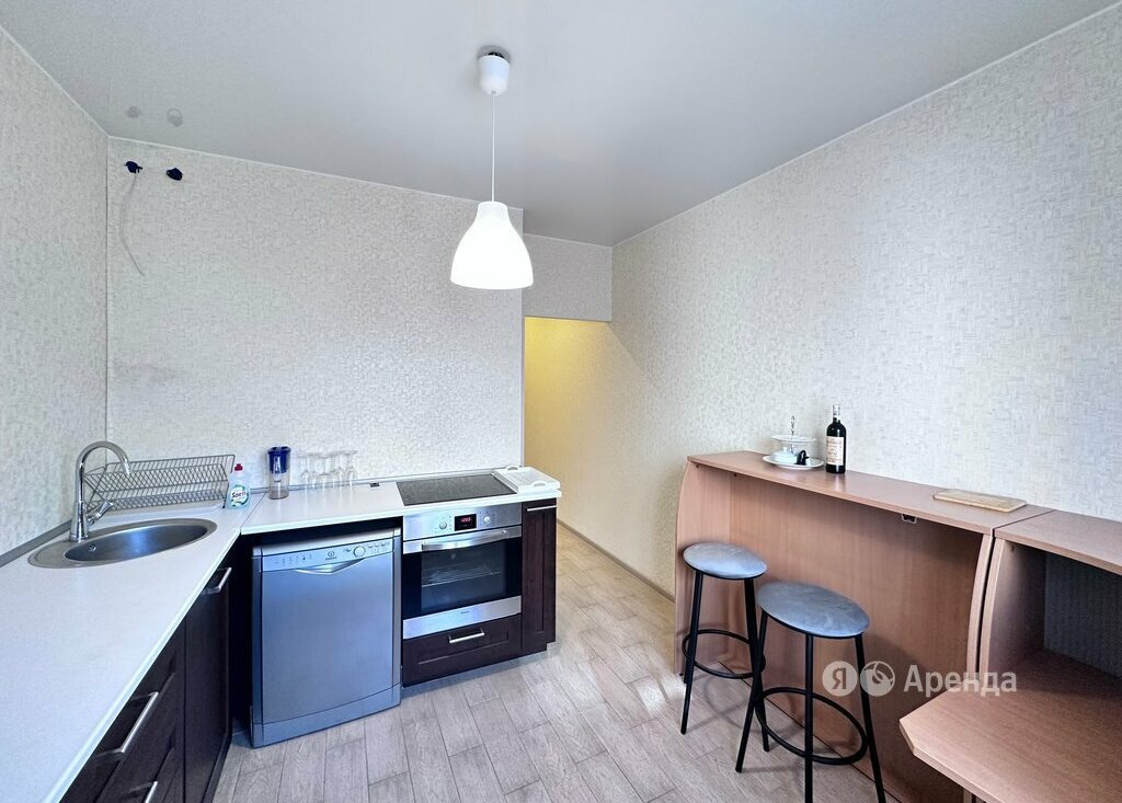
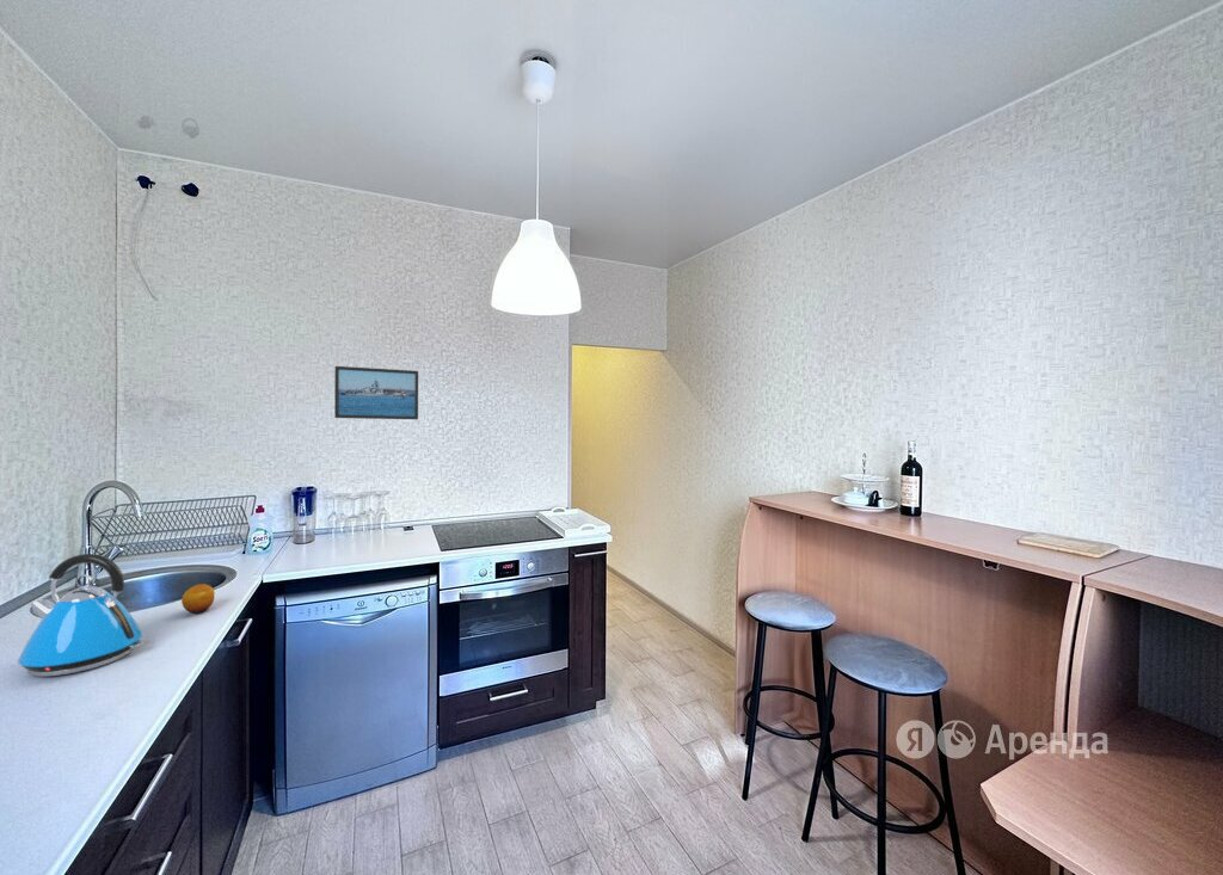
+ kettle [17,553,145,678]
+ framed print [333,365,419,420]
+ fruit [180,583,216,615]
